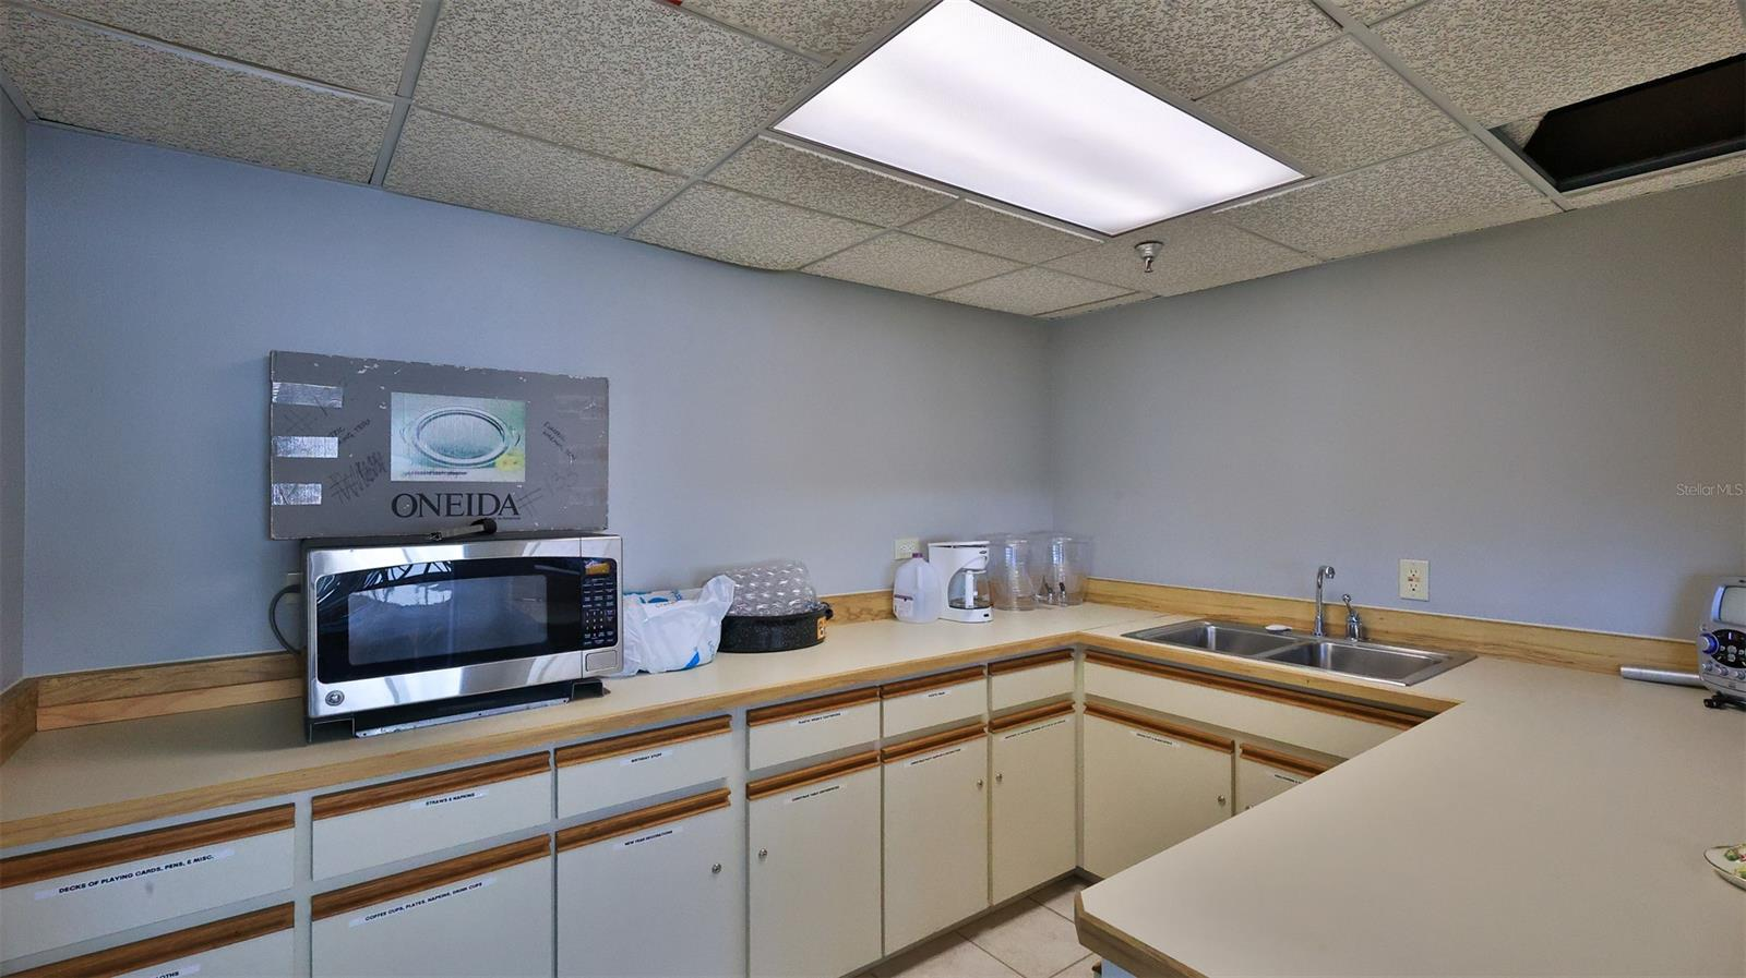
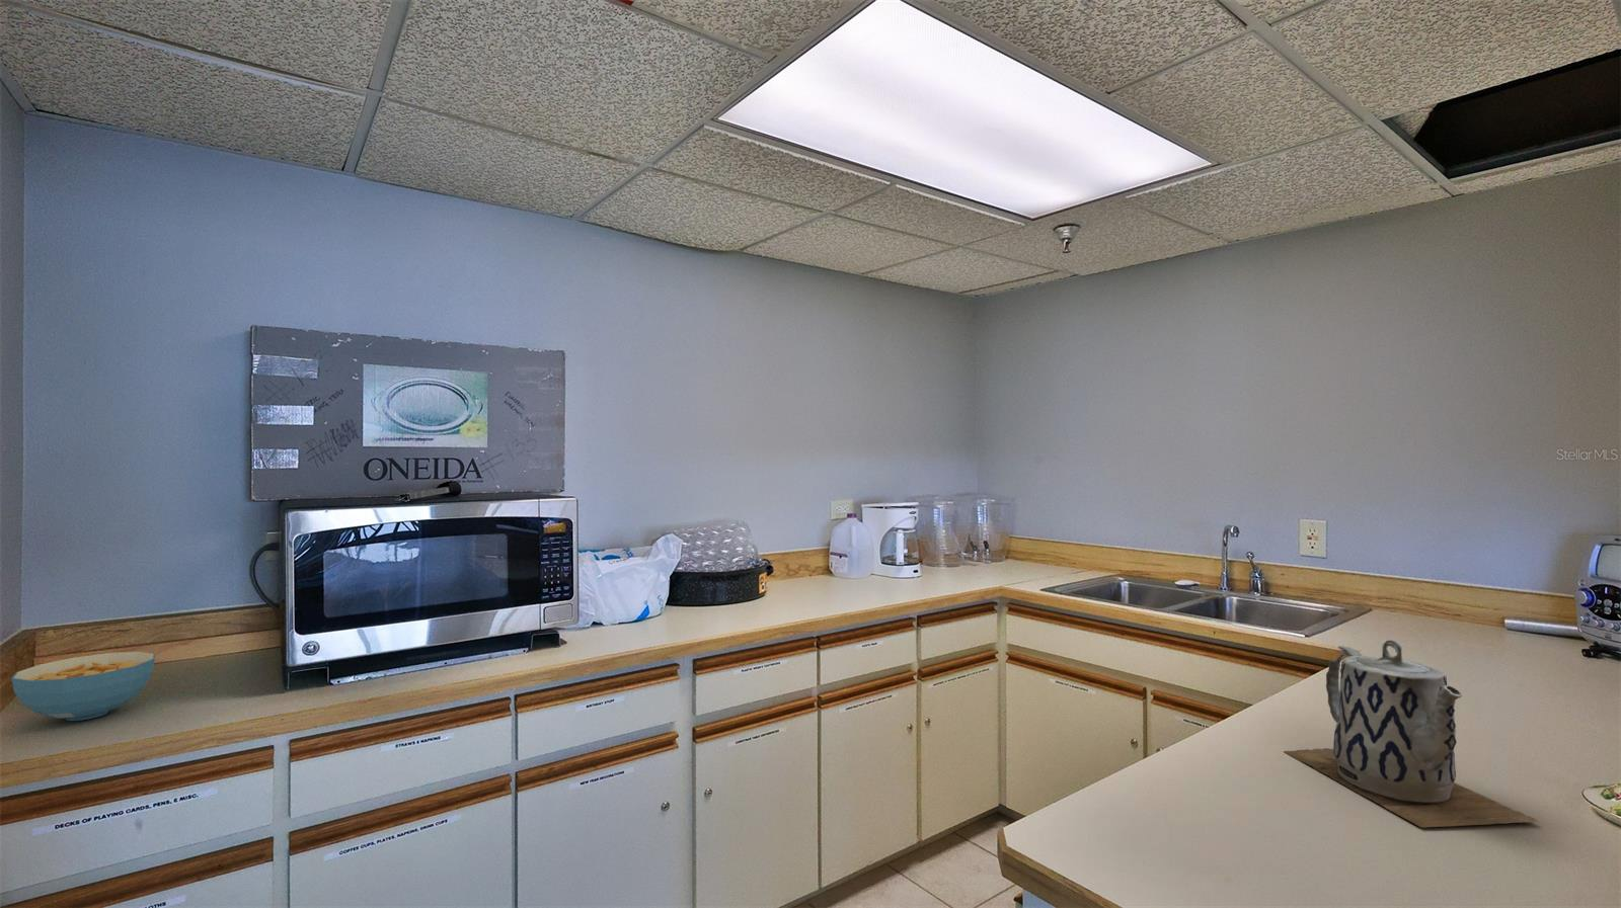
+ teapot [1281,640,1540,828]
+ cereal bowl [11,651,156,722]
